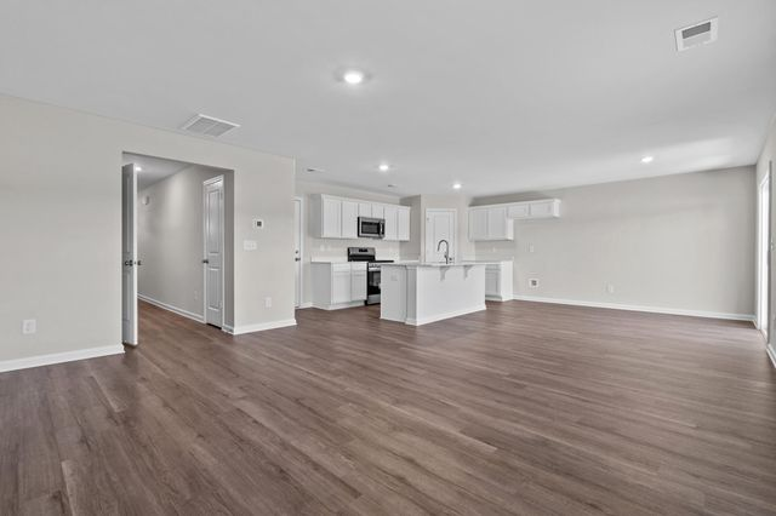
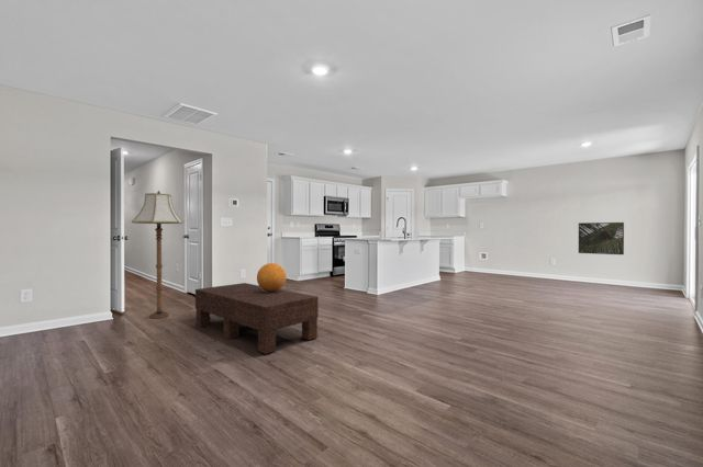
+ coffee table [194,282,320,355]
+ decorative sphere [256,262,287,292]
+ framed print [578,221,625,255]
+ floor lamp [131,190,185,319]
